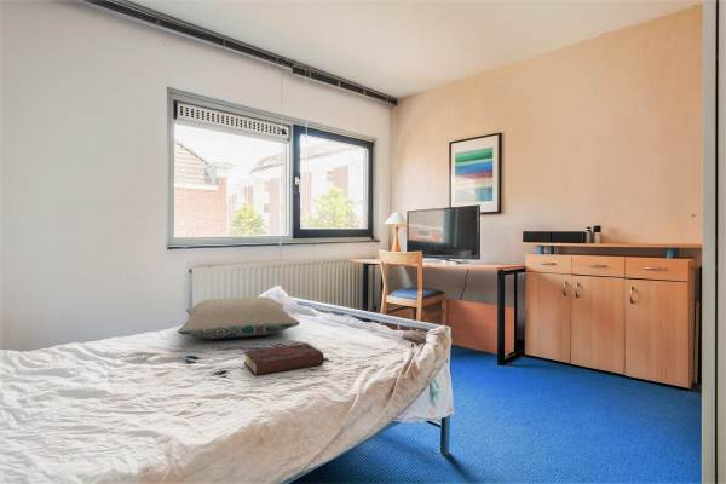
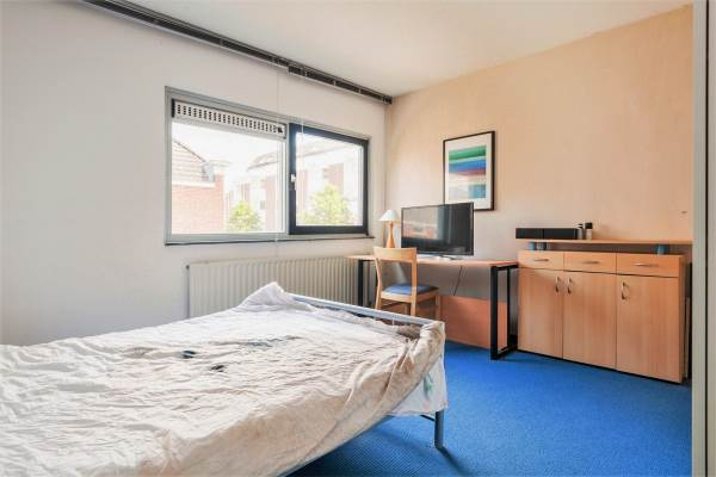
- pillow [177,295,301,340]
- book [243,342,330,376]
